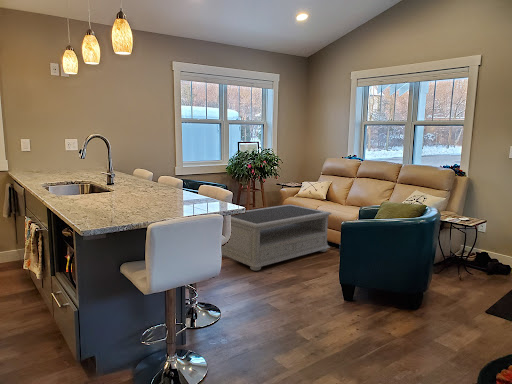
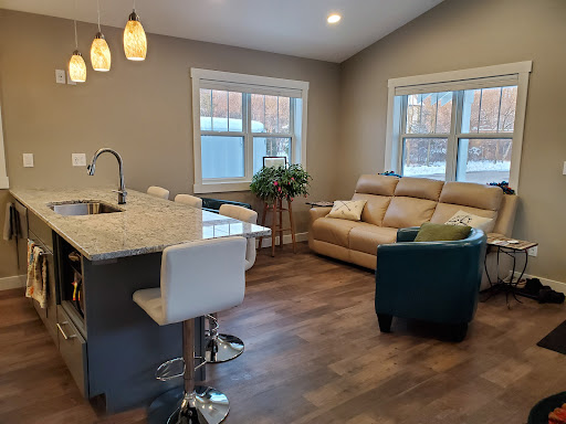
- coffee table [221,203,332,272]
